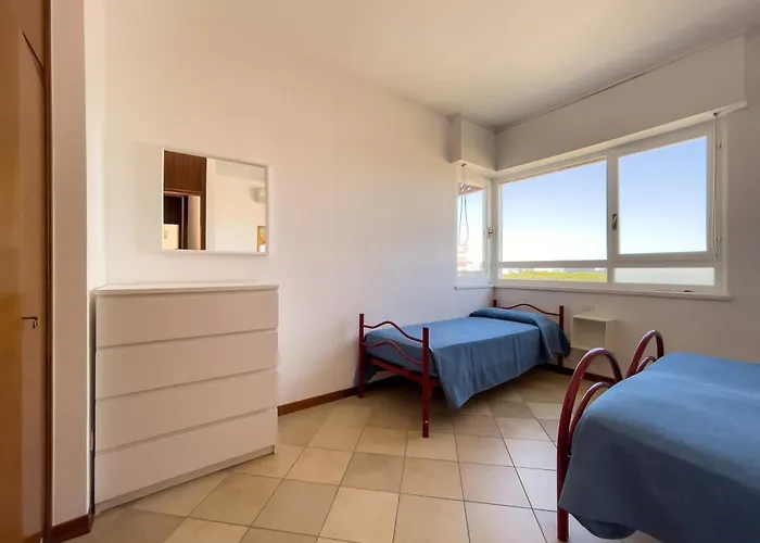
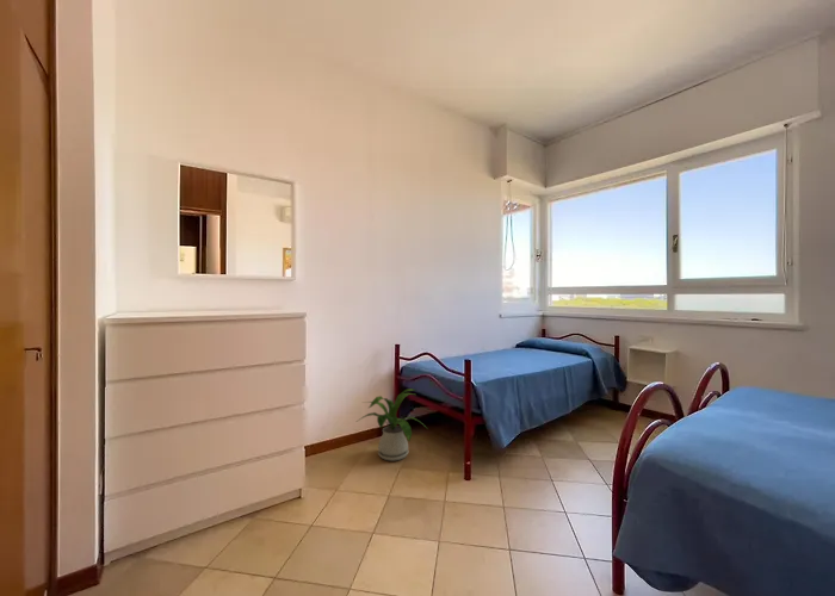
+ house plant [357,387,429,462]
